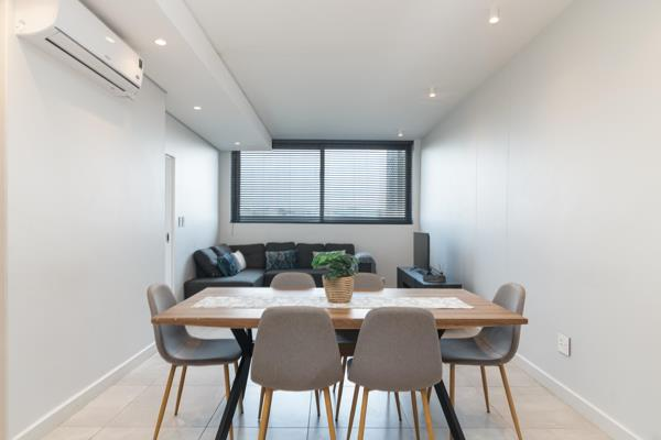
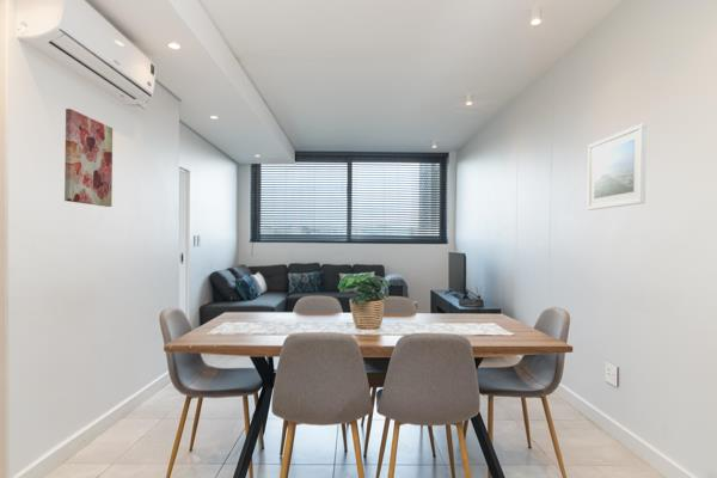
+ wall art [63,108,114,208]
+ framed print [587,122,648,212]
